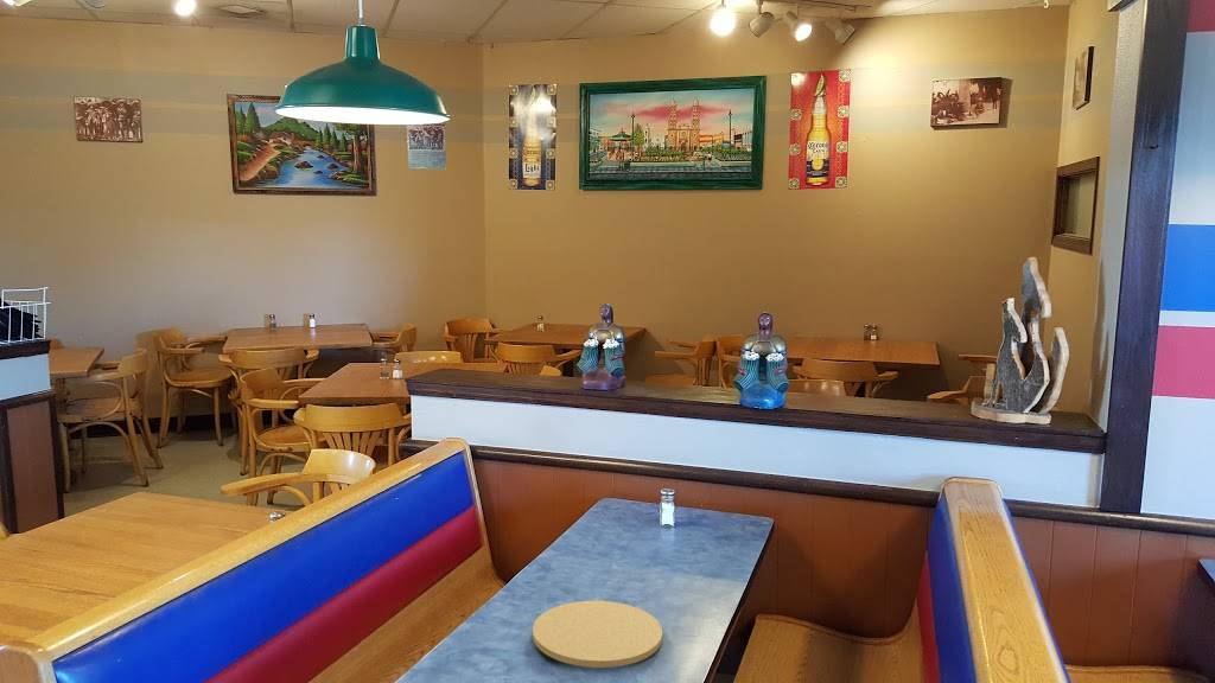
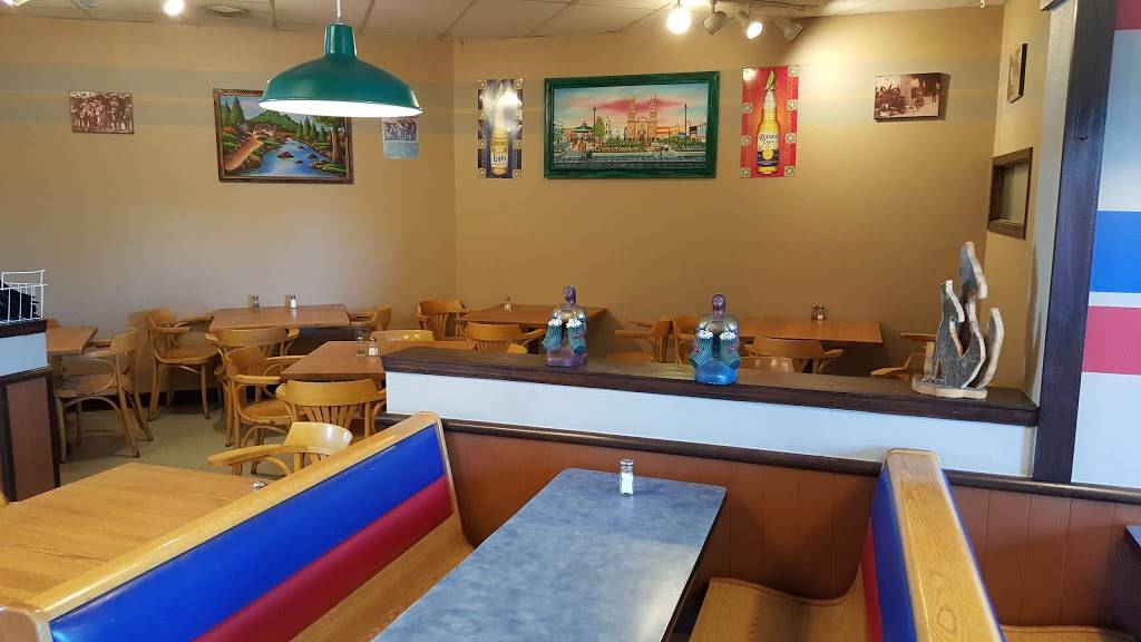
- plate [532,600,663,669]
